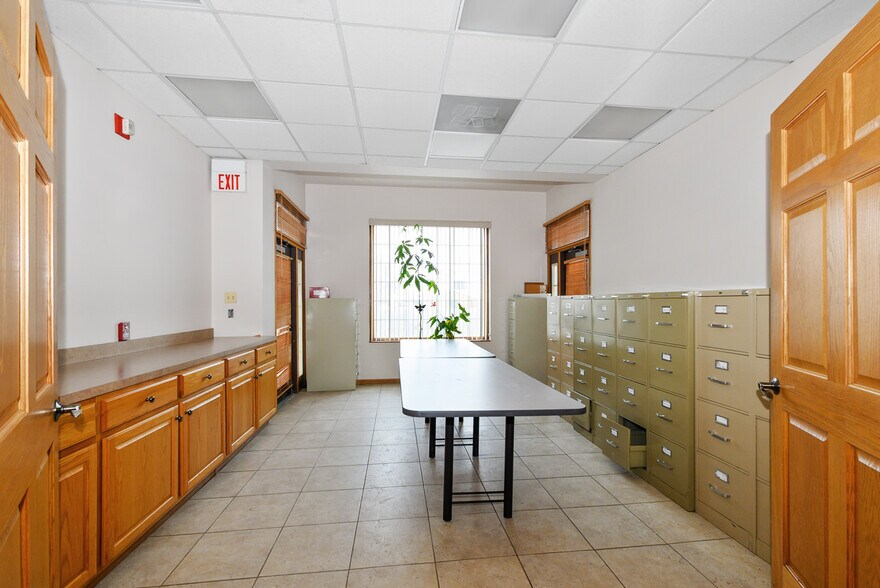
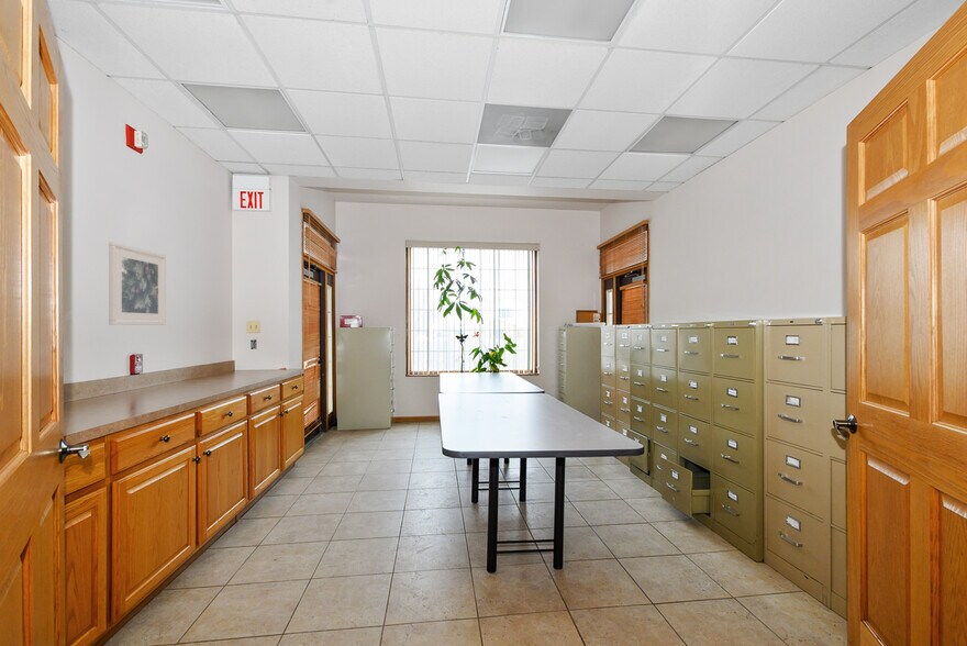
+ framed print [108,241,167,326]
